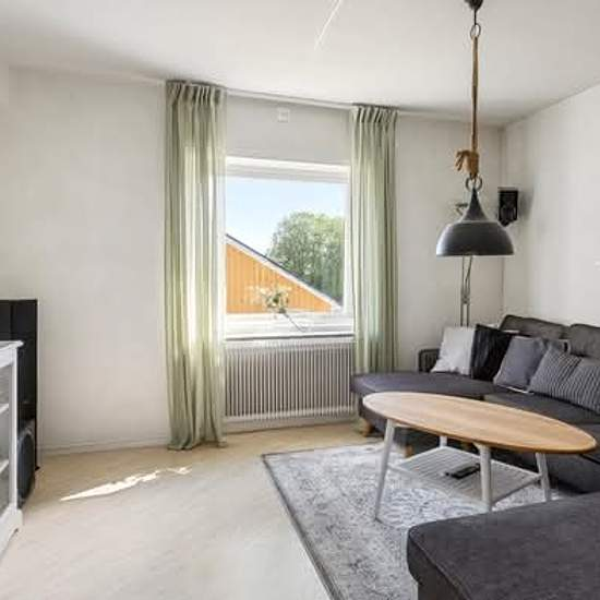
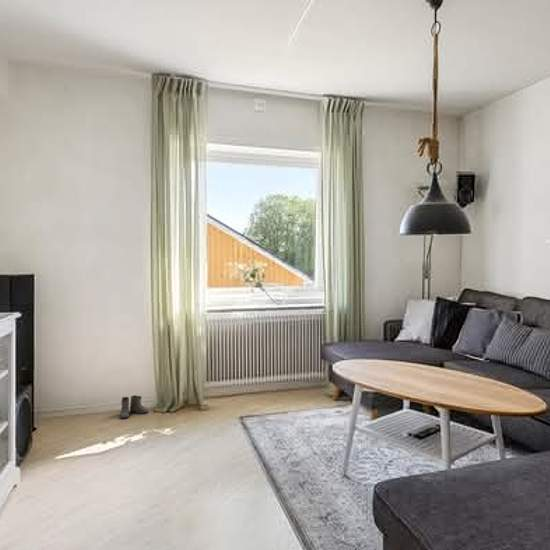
+ boots [115,394,149,420]
